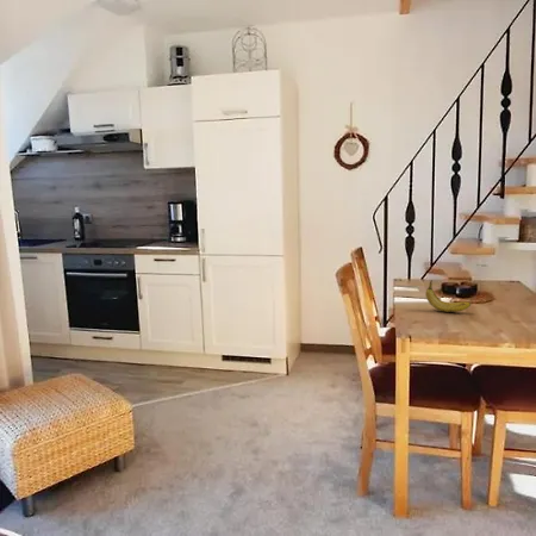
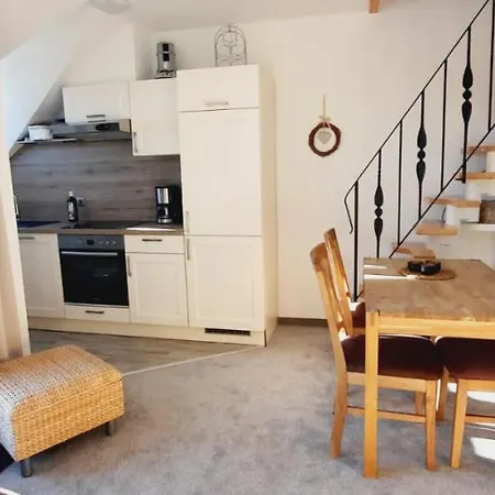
- fruit [424,279,472,313]
